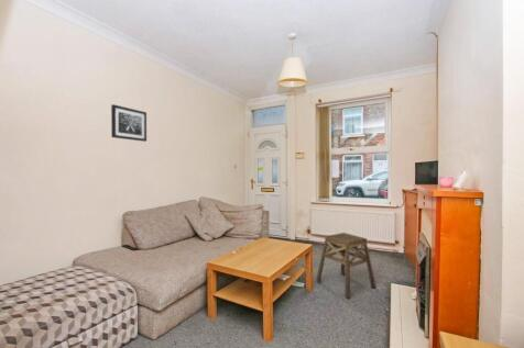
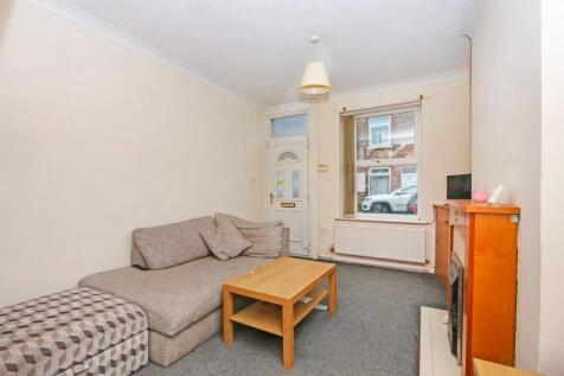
- stool [315,232,376,300]
- wall art [110,103,148,143]
